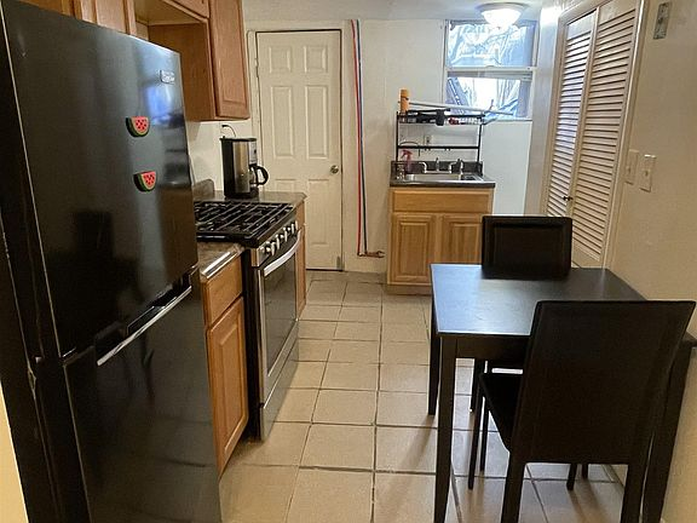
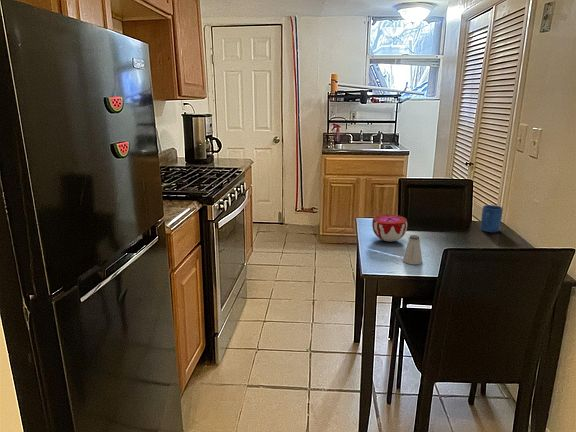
+ decorative bowl [371,214,408,242]
+ saltshaker [402,234,423,265]
+ mug [480,204,504,233]
